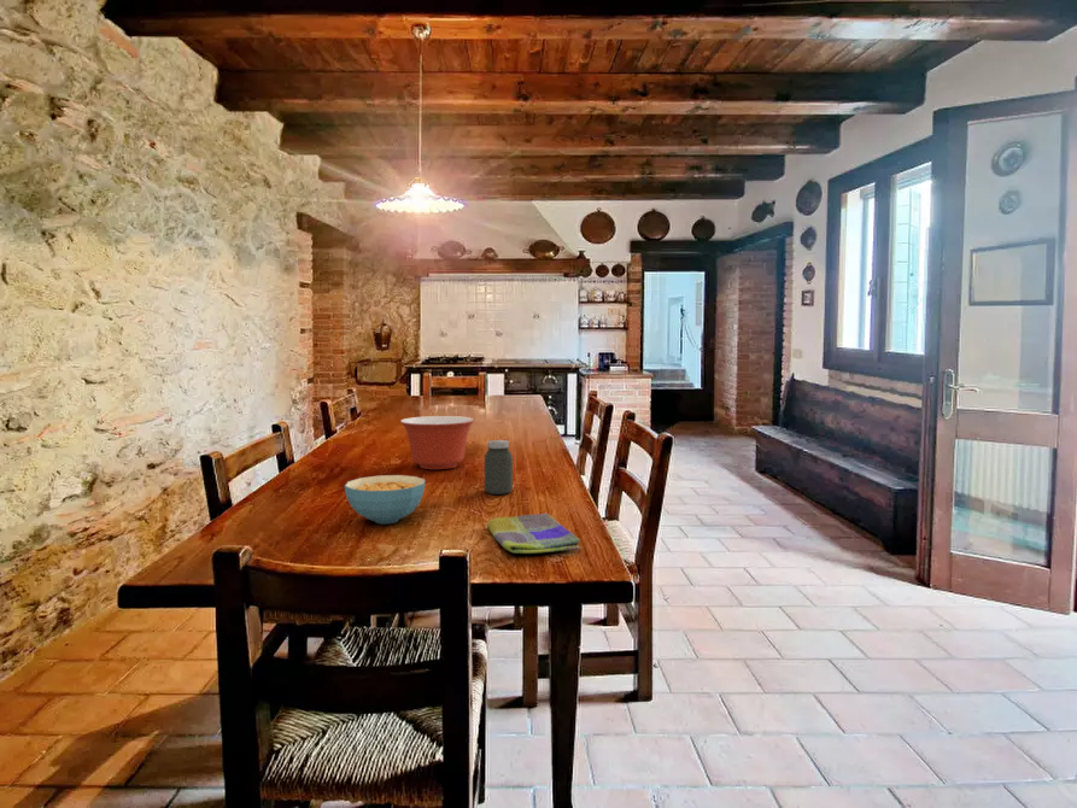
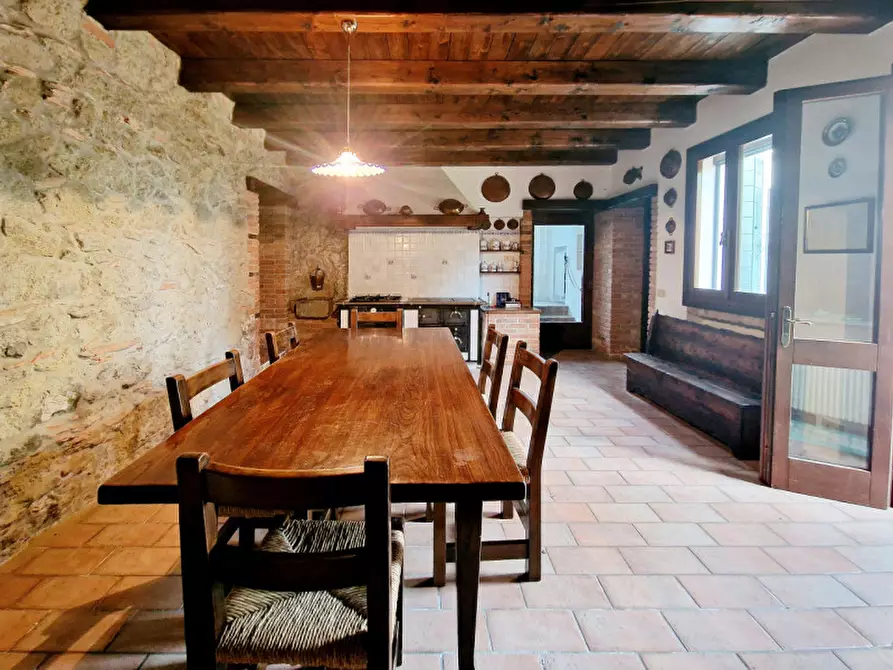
- dish towel [486,513,581,555]
- jar [484,439,514,496]
- cereal bowl [344,474,427,525]
- mixing bowl [399,415,475,470]
